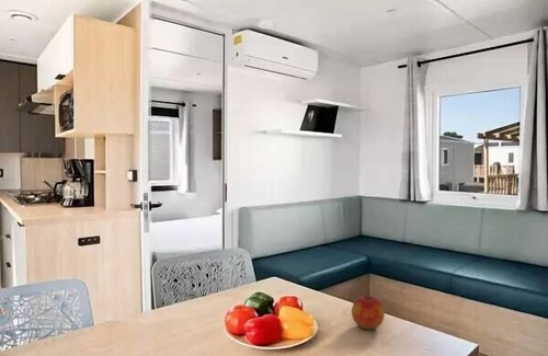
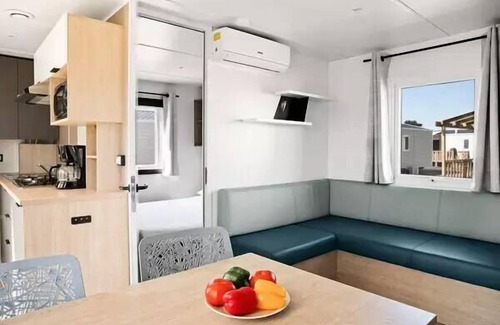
- apple [351,295,386,330]
